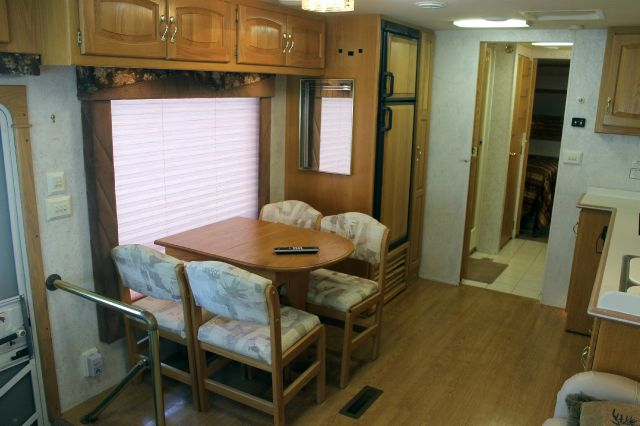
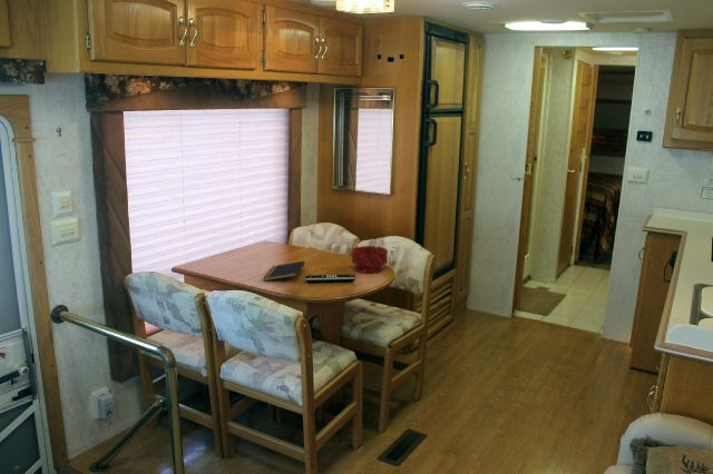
+ bowl [351,245,389,274]
+ notepad [263,260,305,282]
